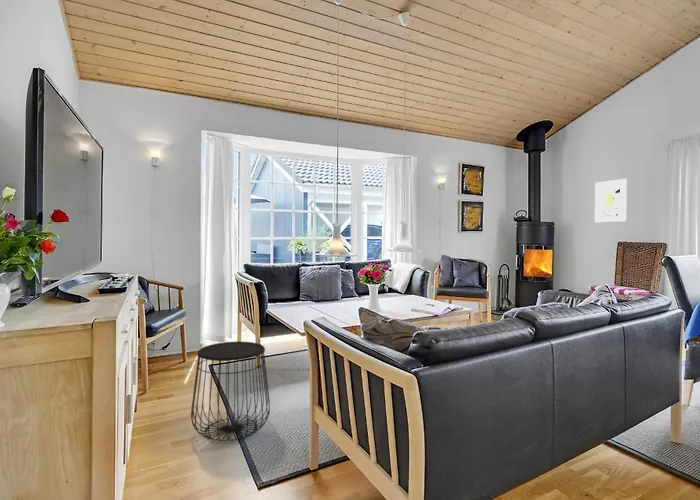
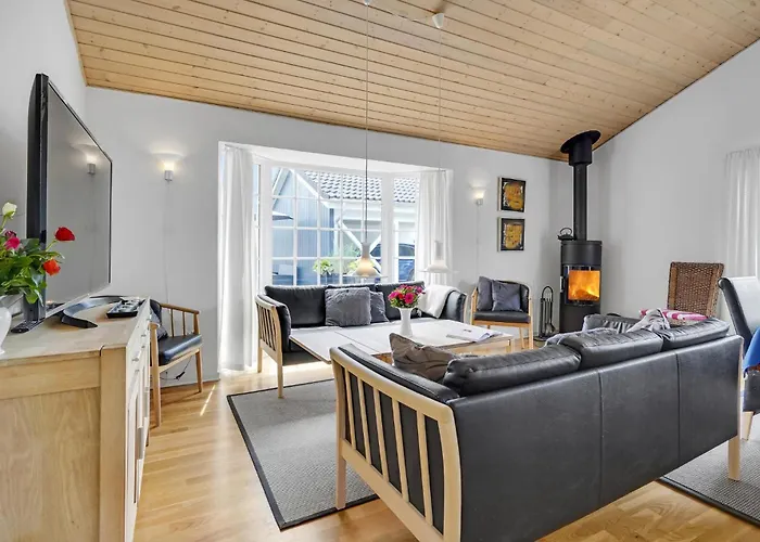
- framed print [594,178,628,223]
- side table [190,341,271,442]
